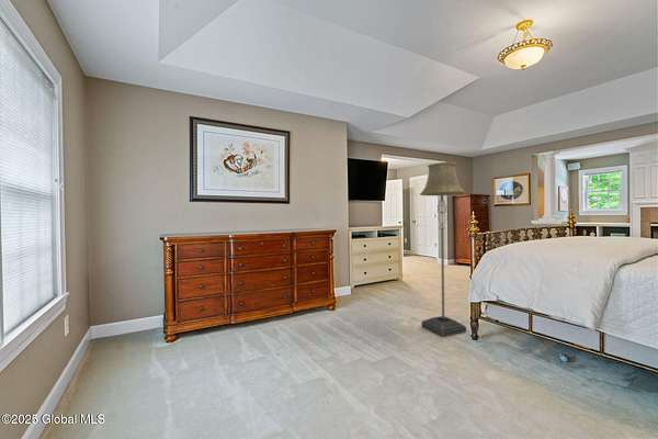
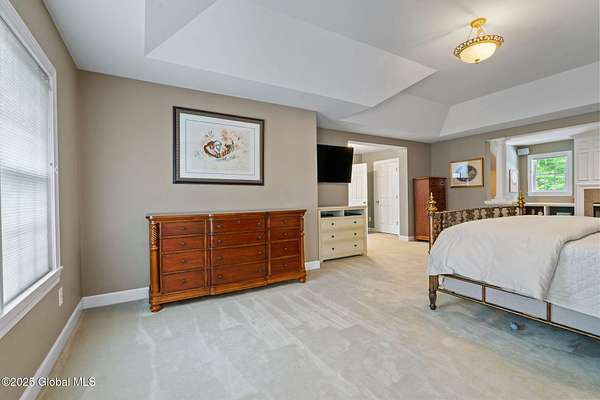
- floor lamp [419,161,467,338]
